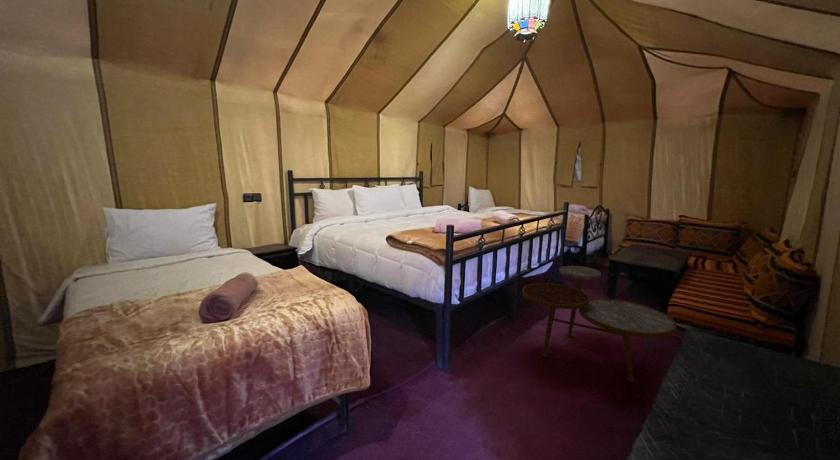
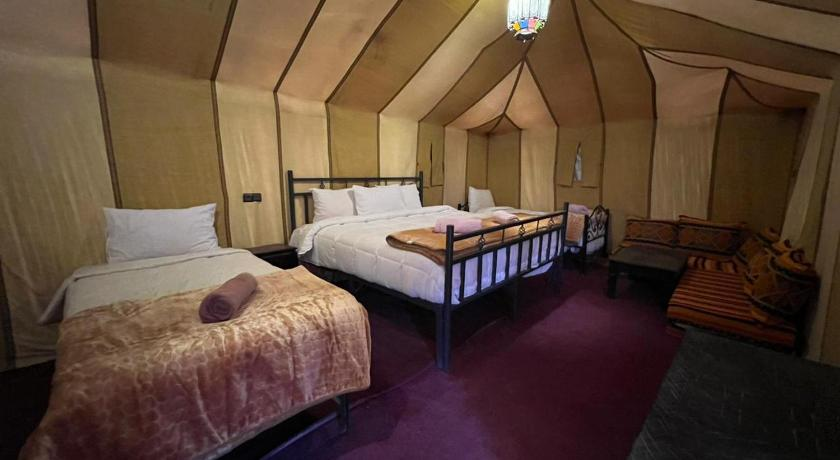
- side table [521,265,678,383]
